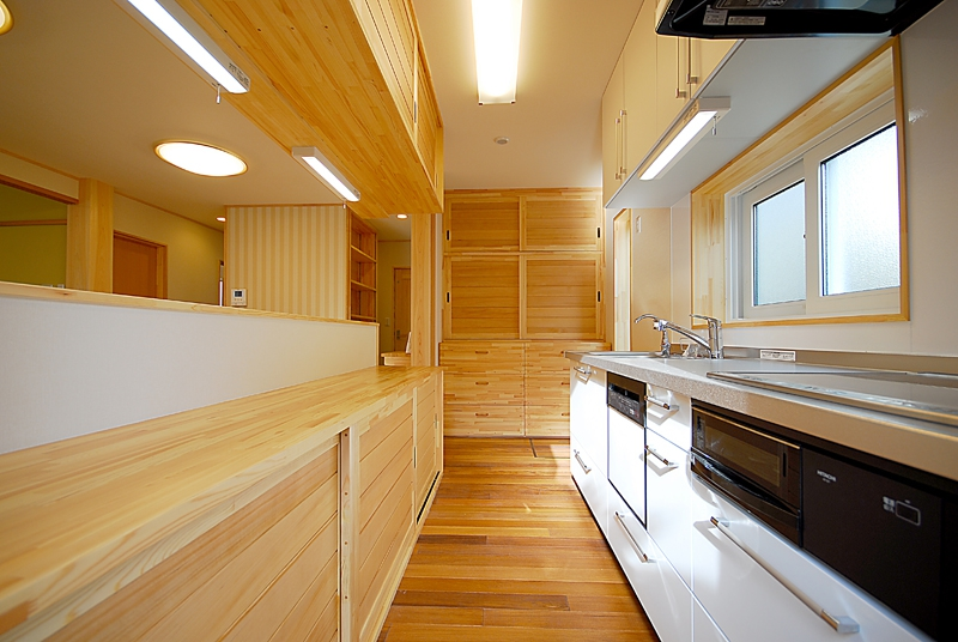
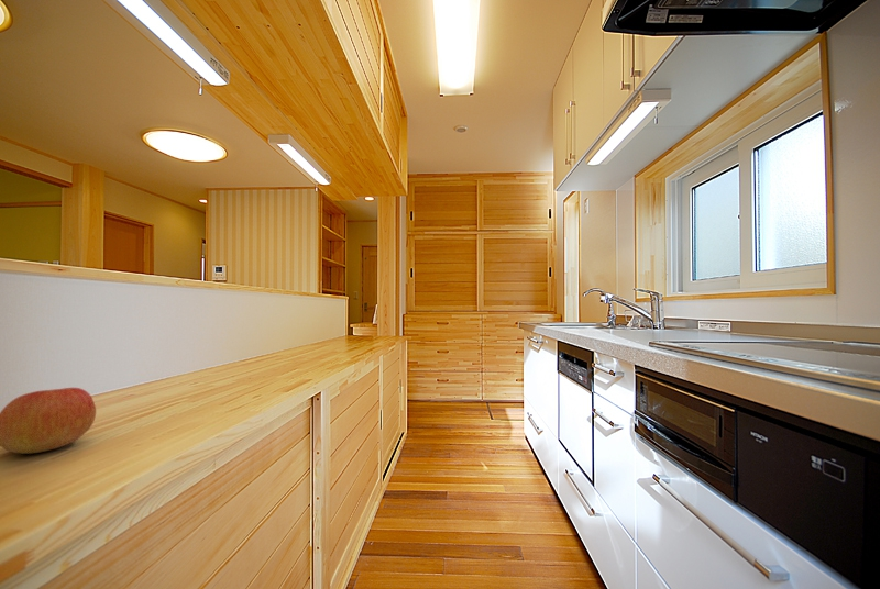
+ apple [0,387,97,455]
